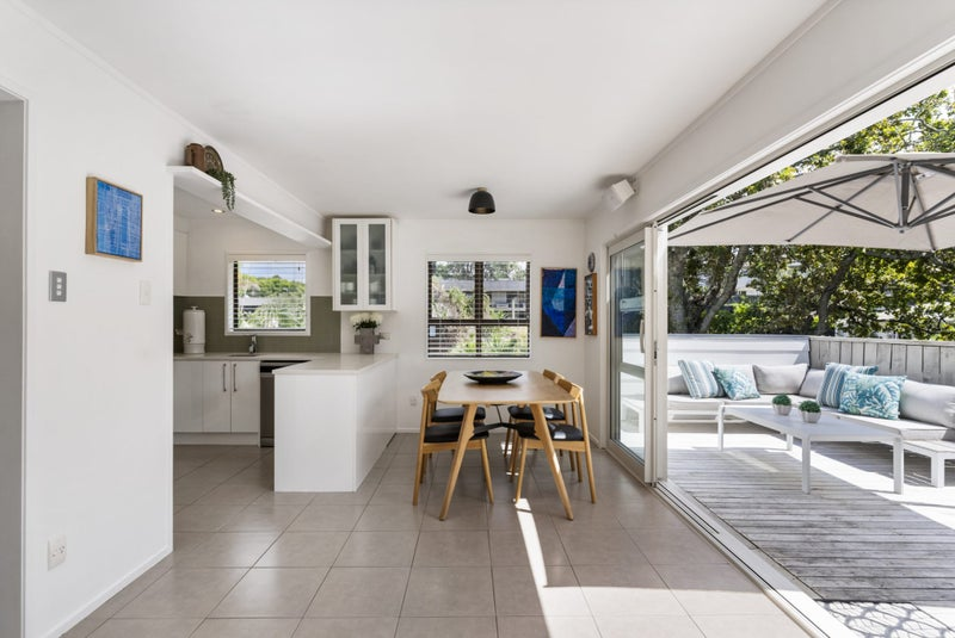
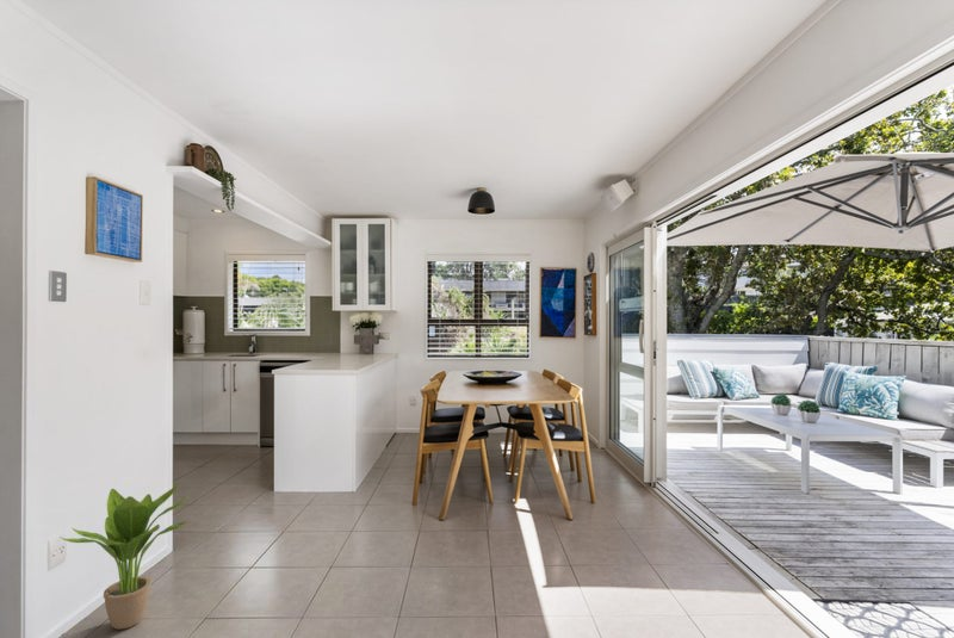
+ potted plant [58,483,191,631]
